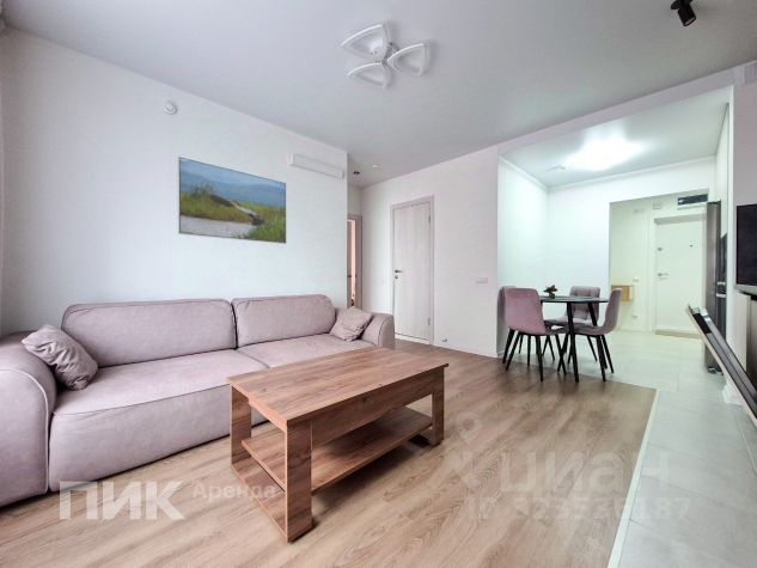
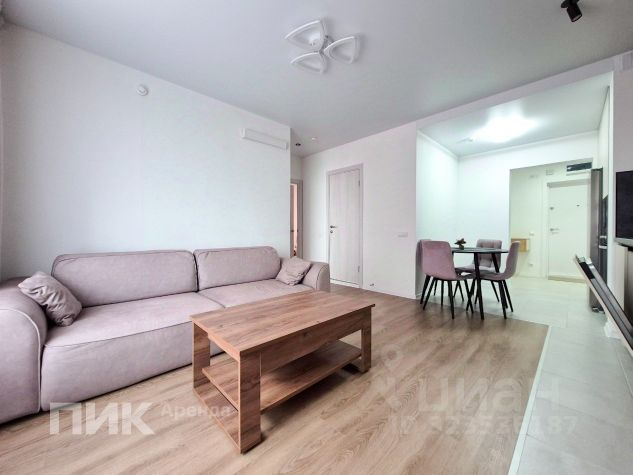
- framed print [176,155,288,245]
